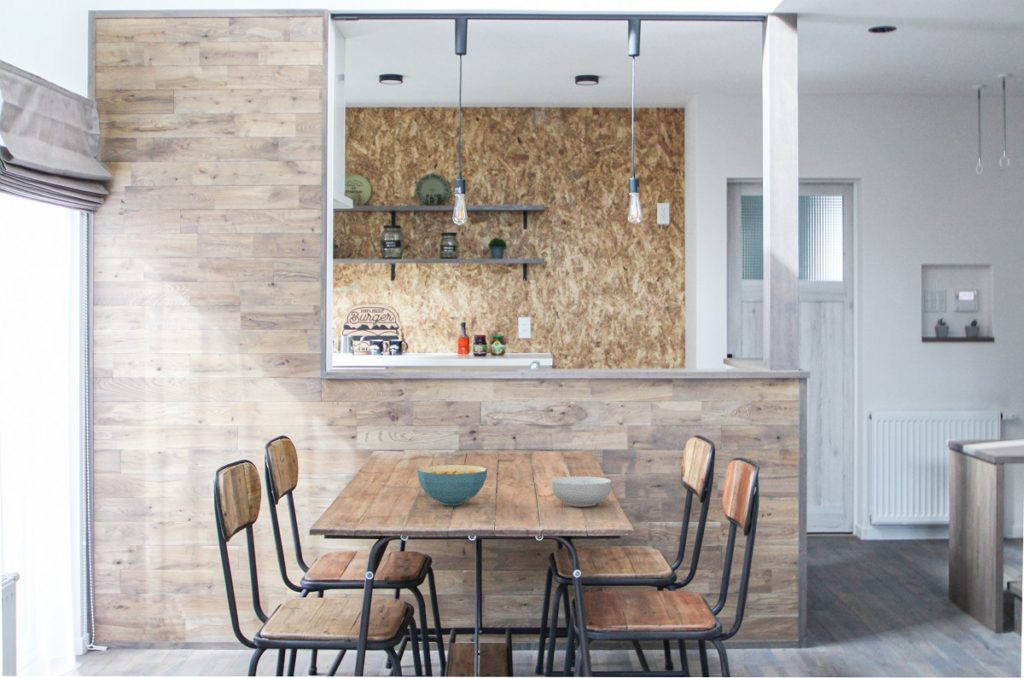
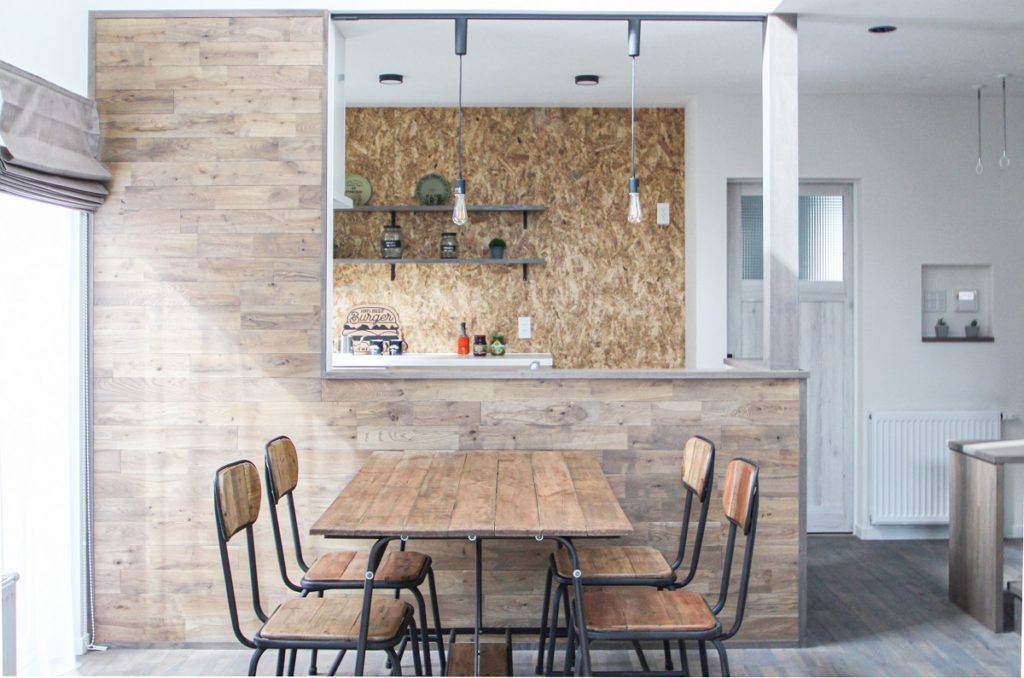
- cereal bowl [551,476,613,508]
- cereal bowl [416,464,488,506]
